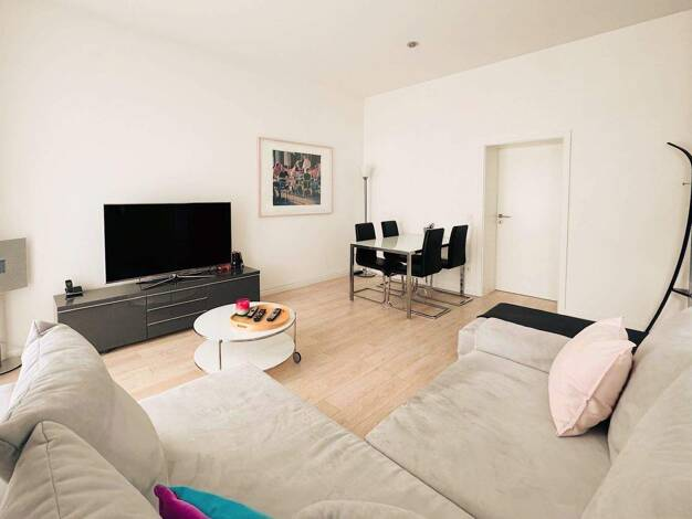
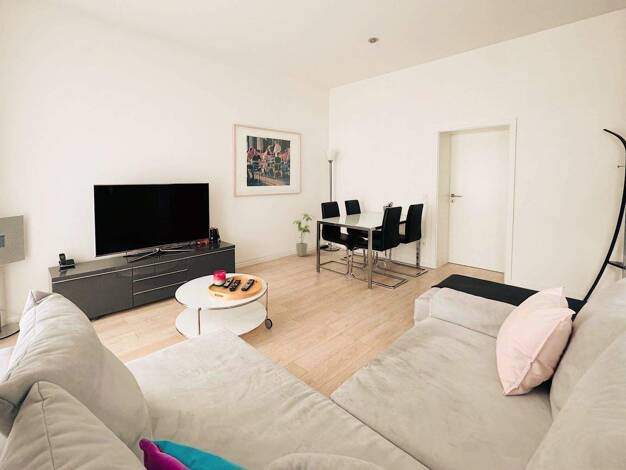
+ house plant [292,213,316,257]
